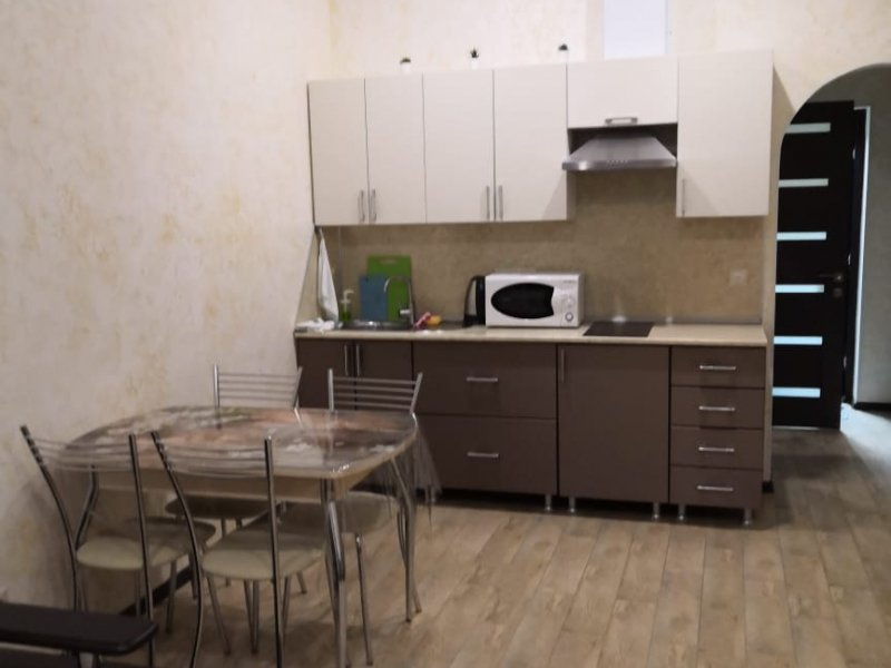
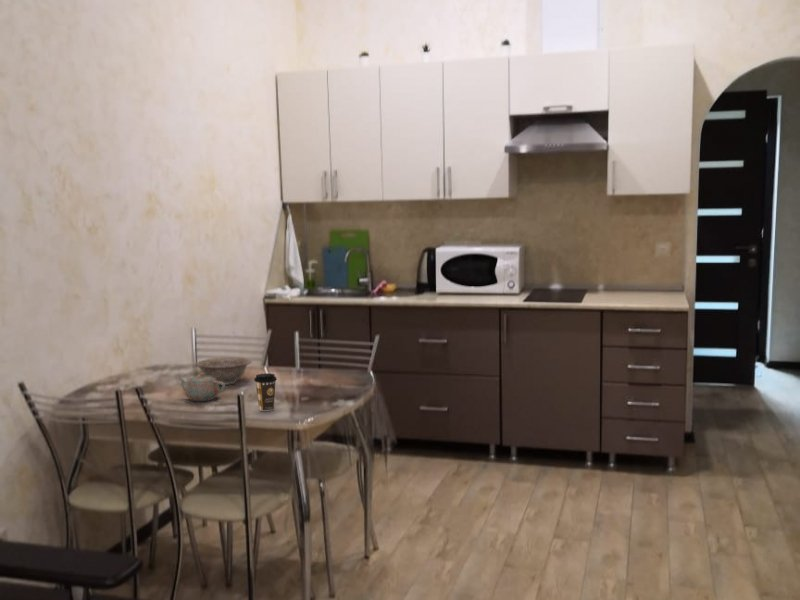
+ teapot [176,372,226,402]
+ coffee cup [253,372,278,412]
+ decorative bowl [194,356,253,386]
